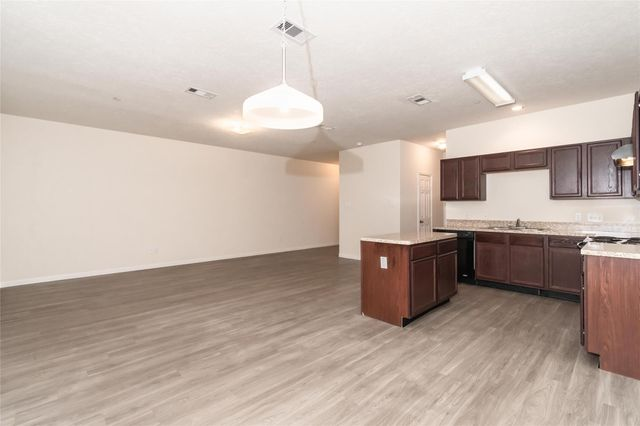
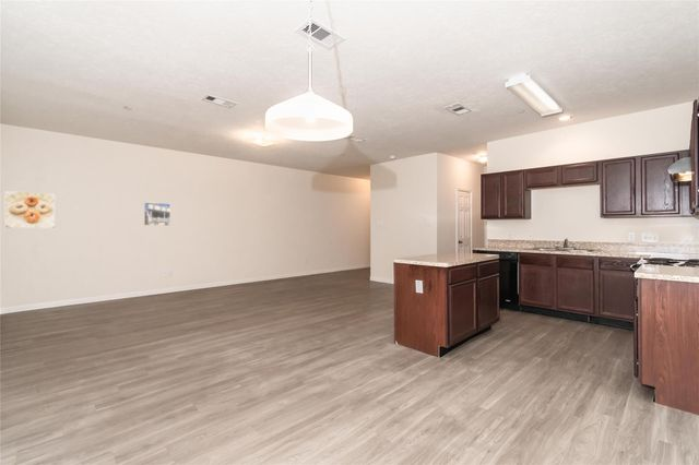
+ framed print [143,201,171,227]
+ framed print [4,190,56,229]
